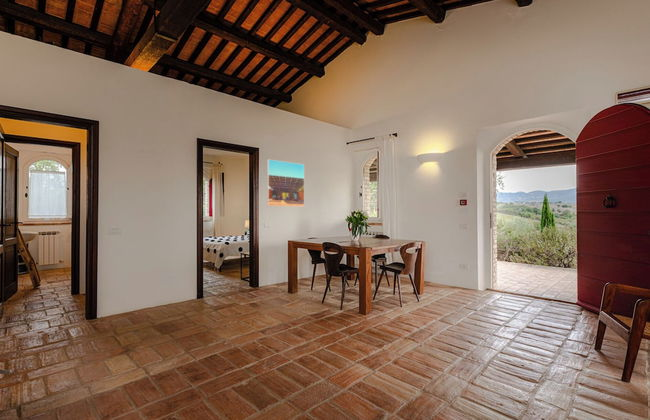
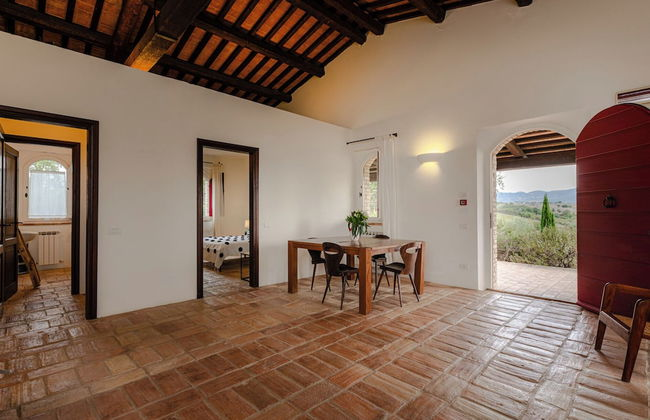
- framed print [266,158,305,208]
